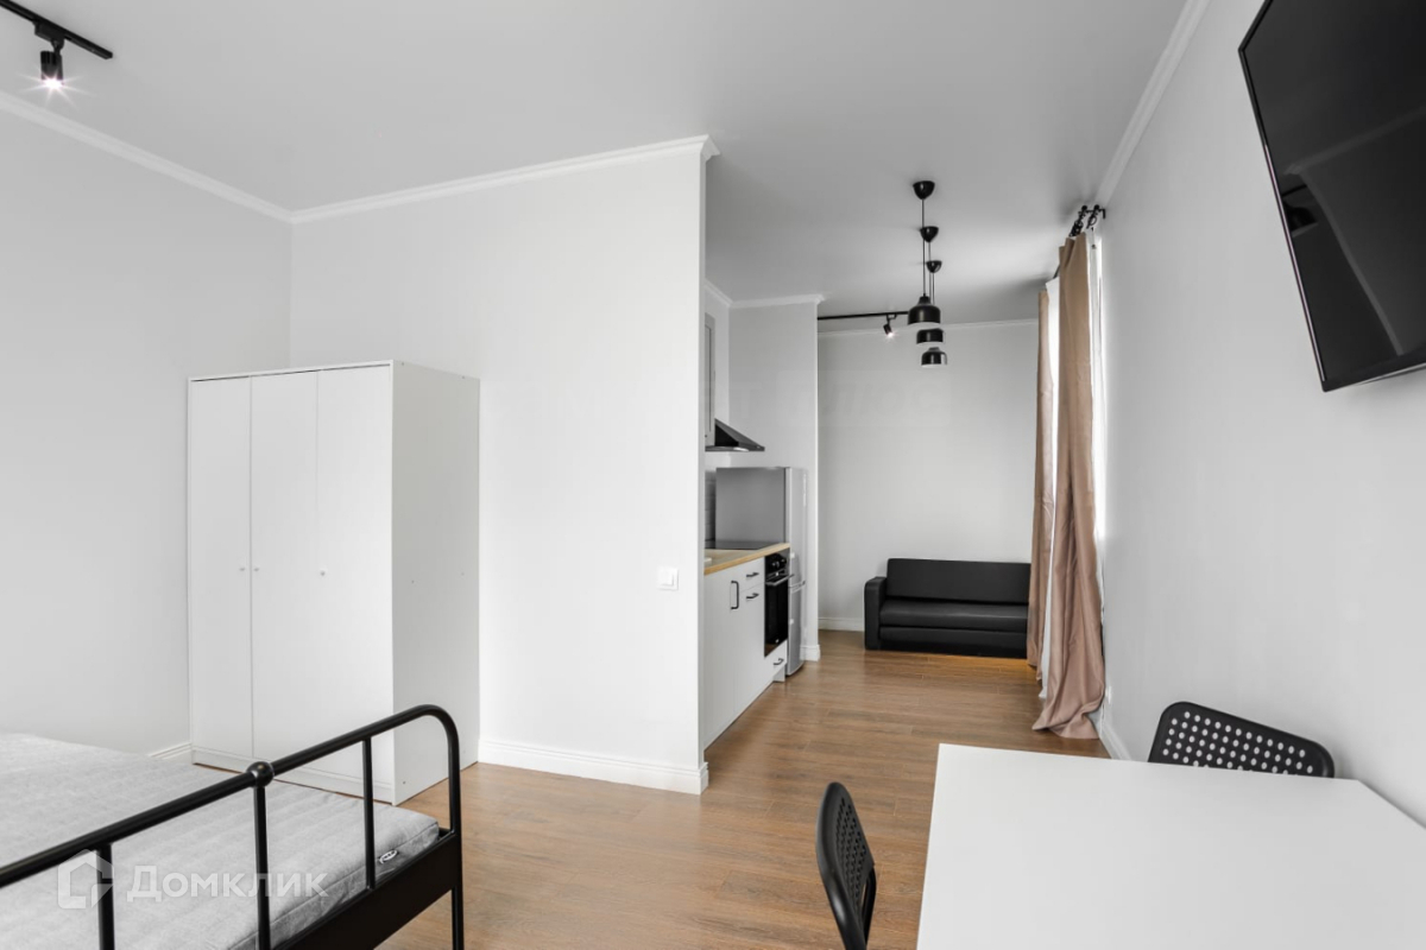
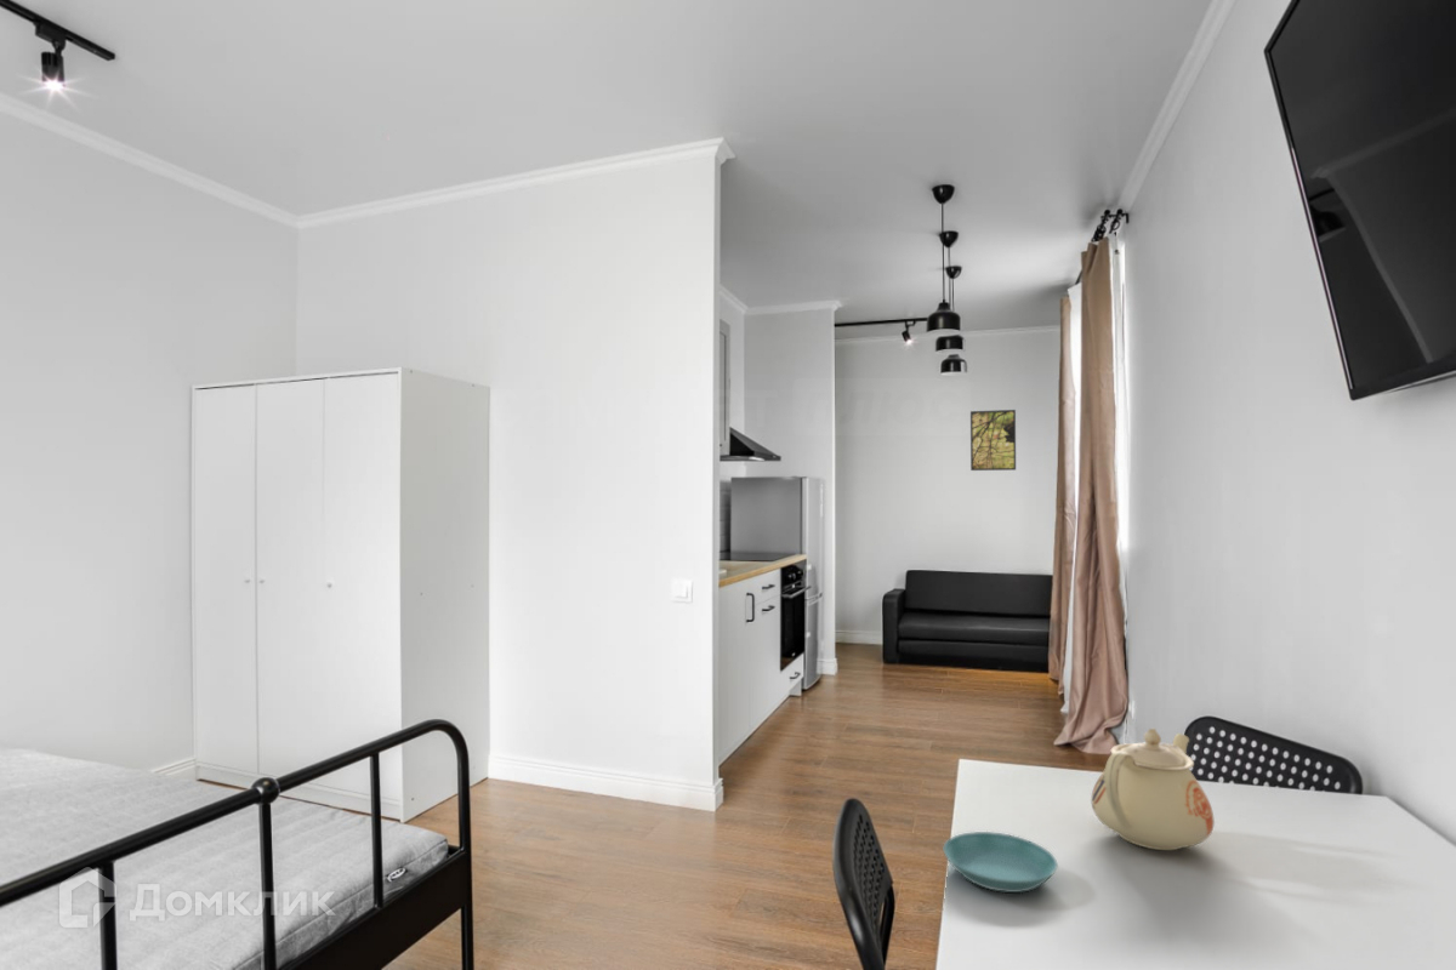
+ saucer [942,831,1058,894]
+ teapot [1090,728,1216,851]
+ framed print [969,409,1017,472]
